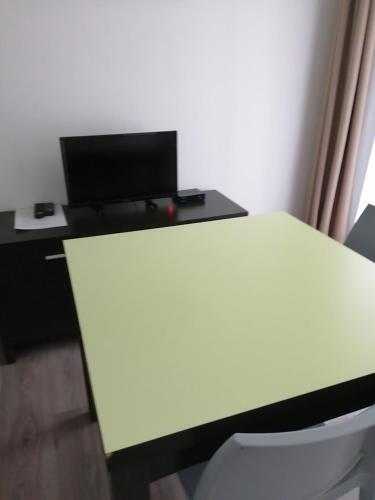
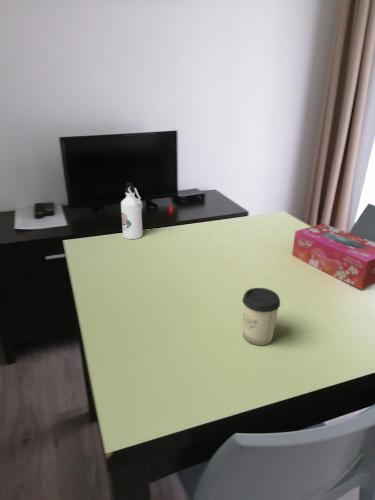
+ tissue box [291,223,375,290]
+ water bottle [120,182,144,240]
+ cup [242,287,281,346]
